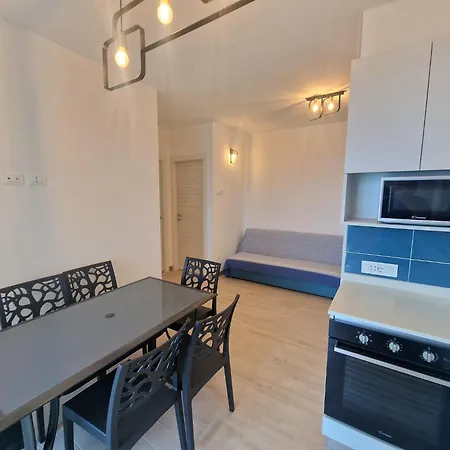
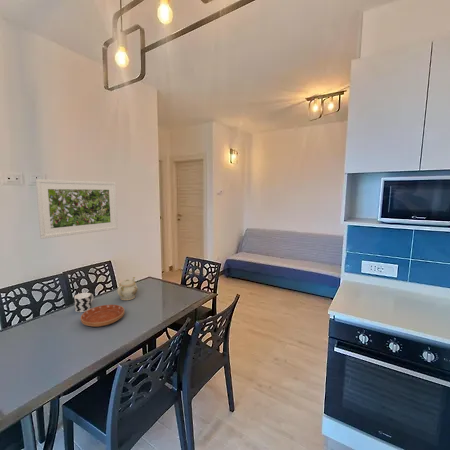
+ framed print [35,178,119,240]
+ saucer [80,304,125,328]
+ teapot [116,276,139,301]
+ cup [73,292,94,313]
